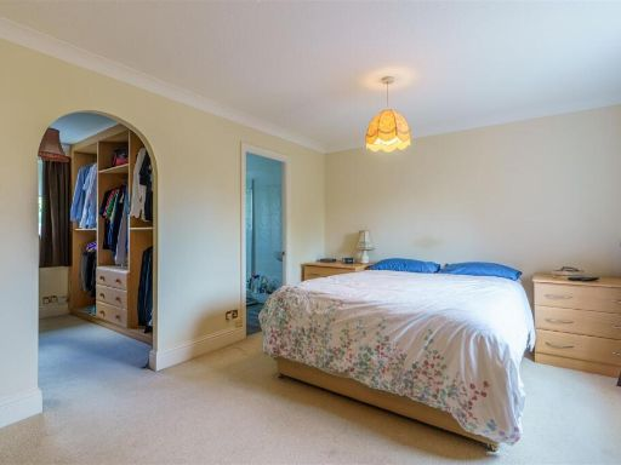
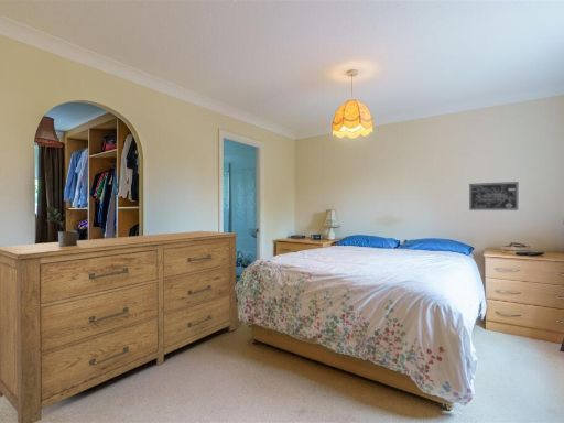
+ potted plant [45,206,78,247]
+ wall art [468,181,519,212]
+ dresser [0,230,239,423]
